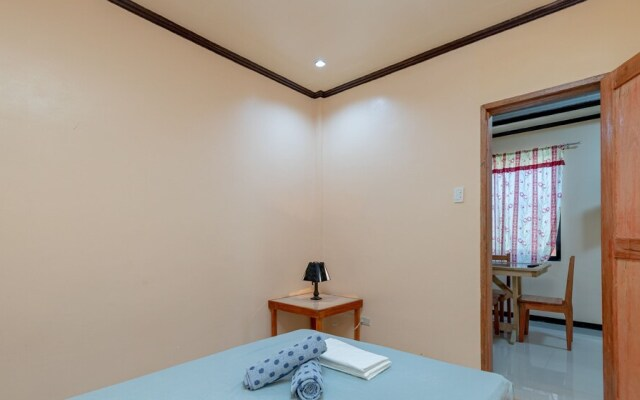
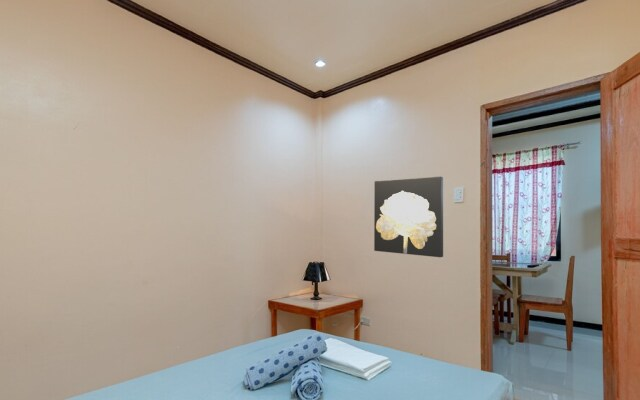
+ wall art [373,175,444,258]
